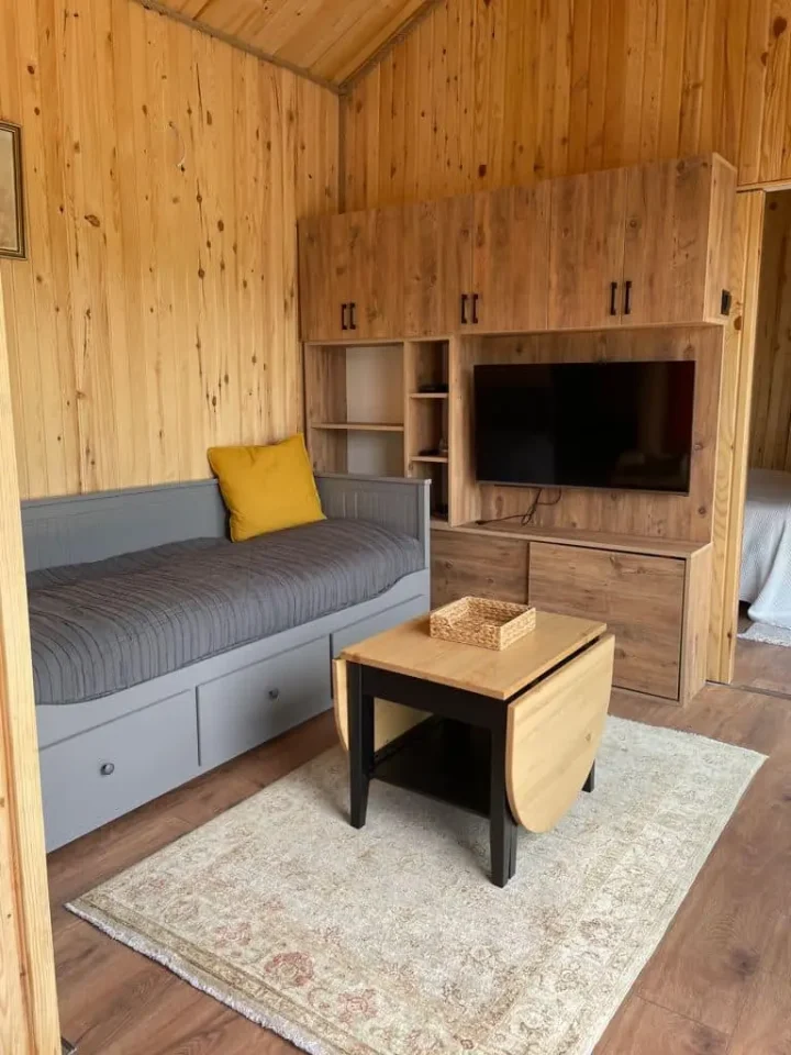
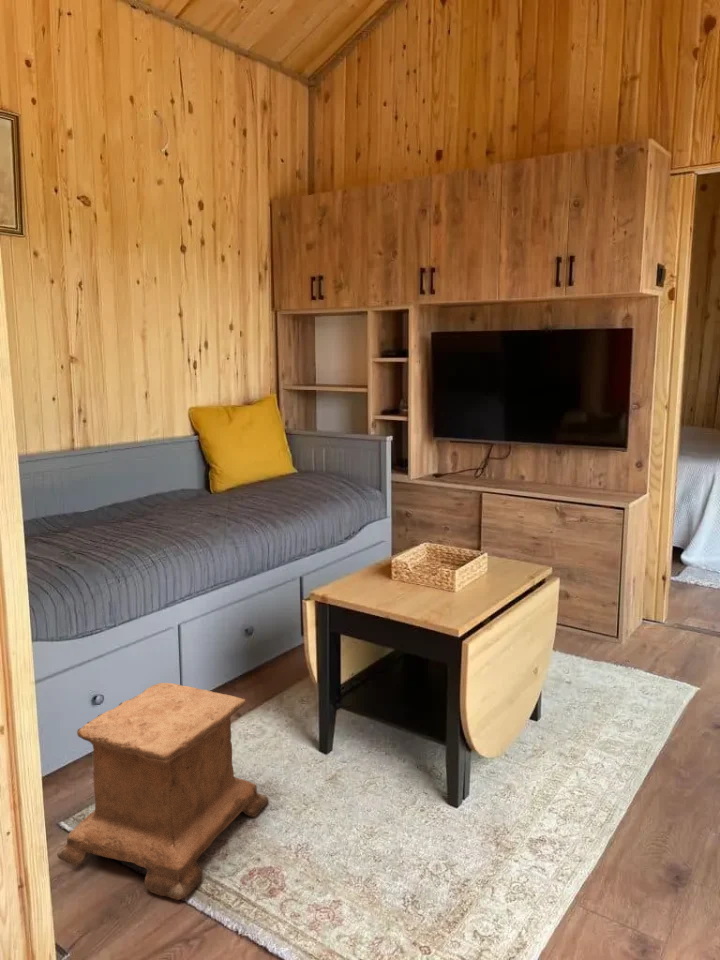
+ stool [56,682,270,901]
